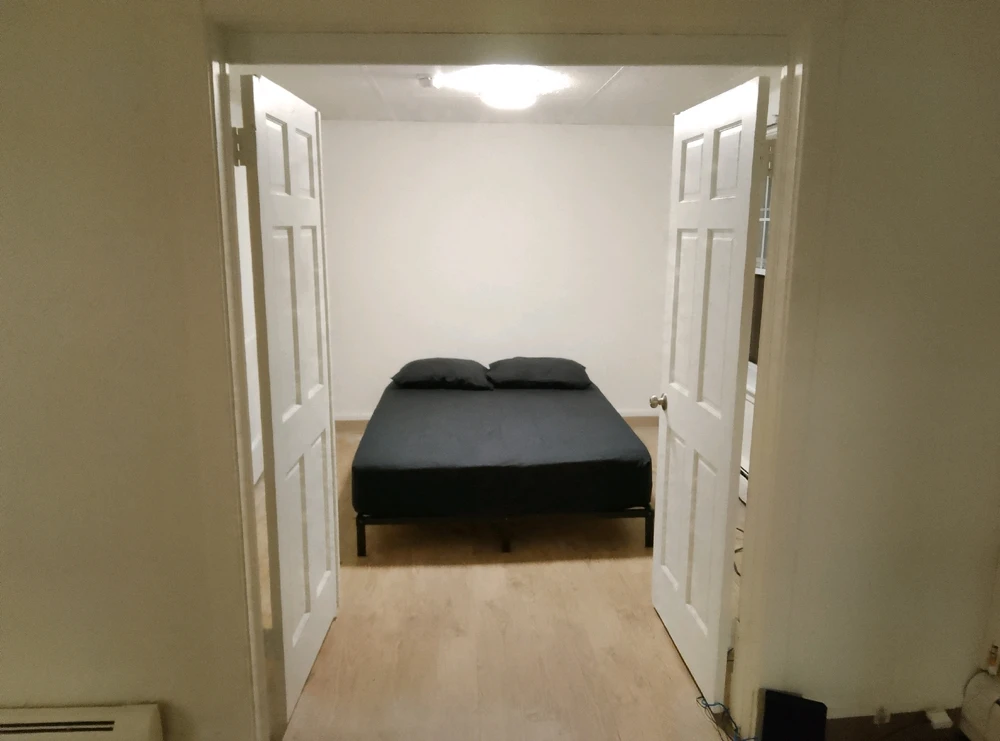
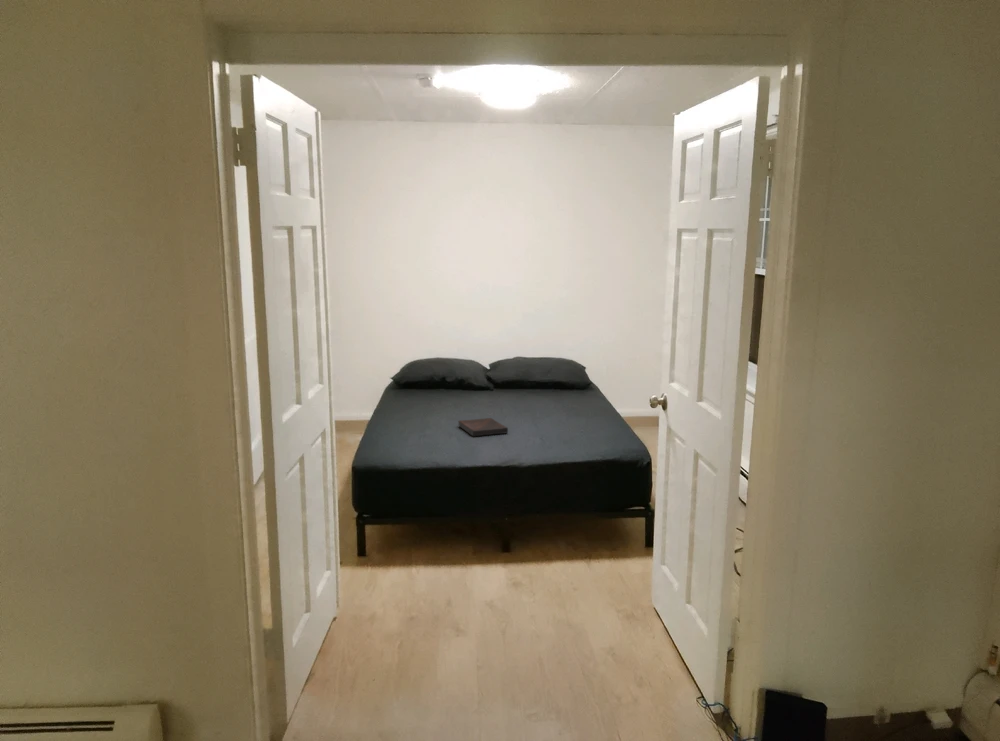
+ book [457,417,509,438]
